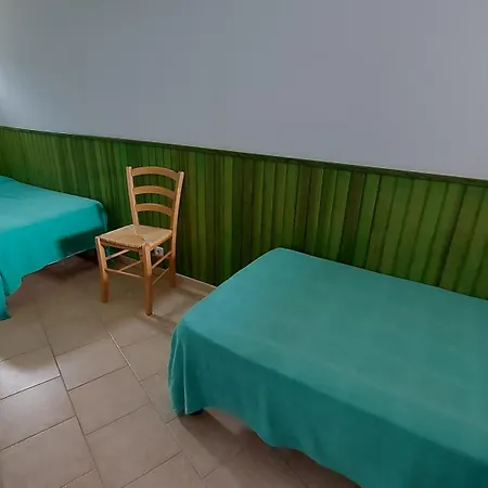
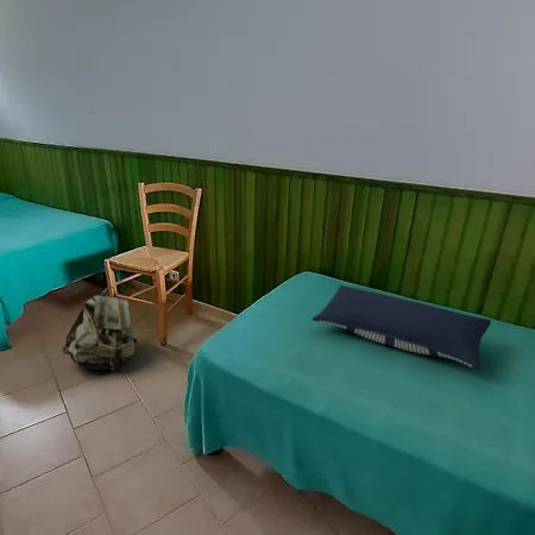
+ pillow [311,284,492,371]
+ backpack [61,285,138,372]
